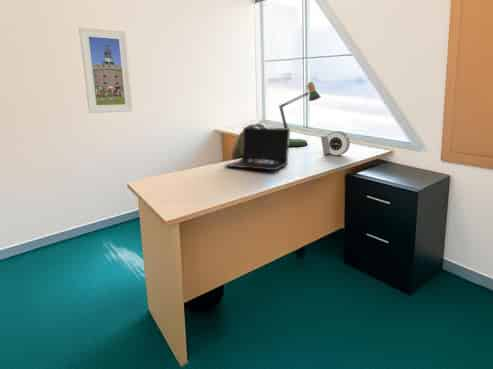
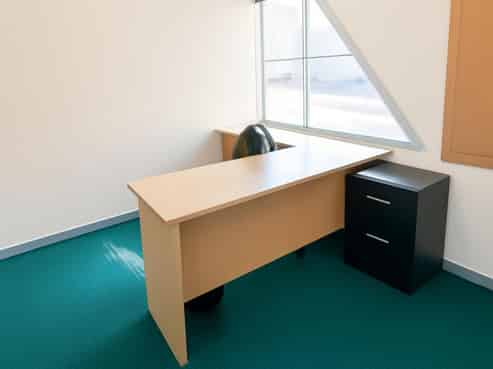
- laptop computer [223,126,291,171]
- alarm clock [320,130,351,157]
- desk lamp [277,81,322,147]
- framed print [78,27,134,114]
